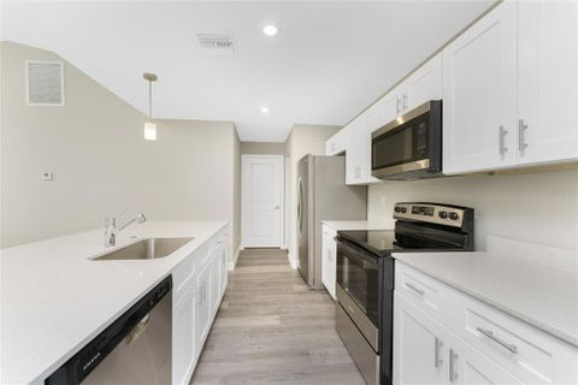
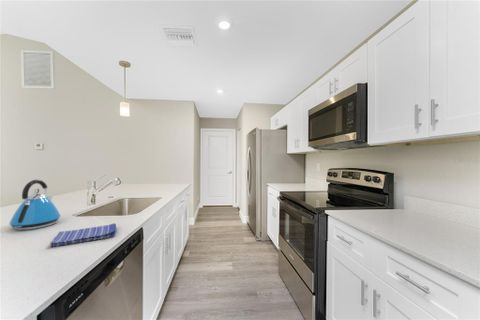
+ kettle [8,179,62,231]
+ dish towel [49,222,118,248]
